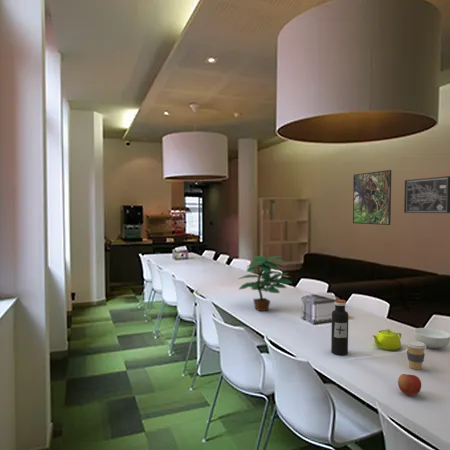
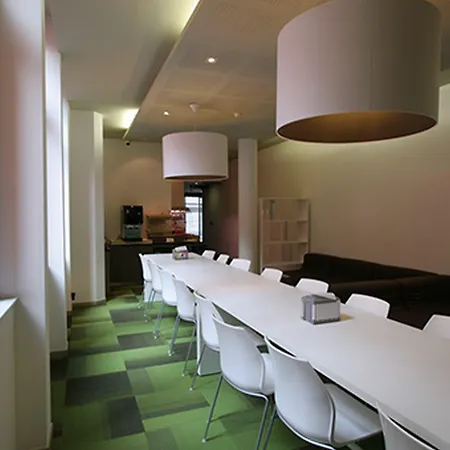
- coffee cup [405,340,427,371]
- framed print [352,169,392,226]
- wall art [403,175,450,214]
- potted plant [238,255,293,312]
- teapot [372,328,402,351]
- apple [397,373,422,397]
- cereal bowl [413,327,450,349]
- water bottle [330,299,349,357]
